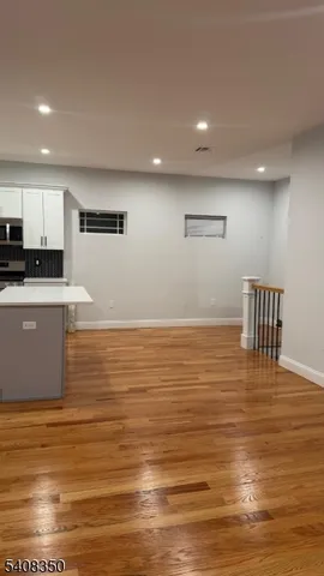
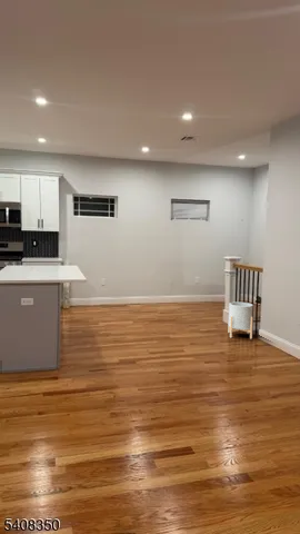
+ planter [227,301,254,339]
